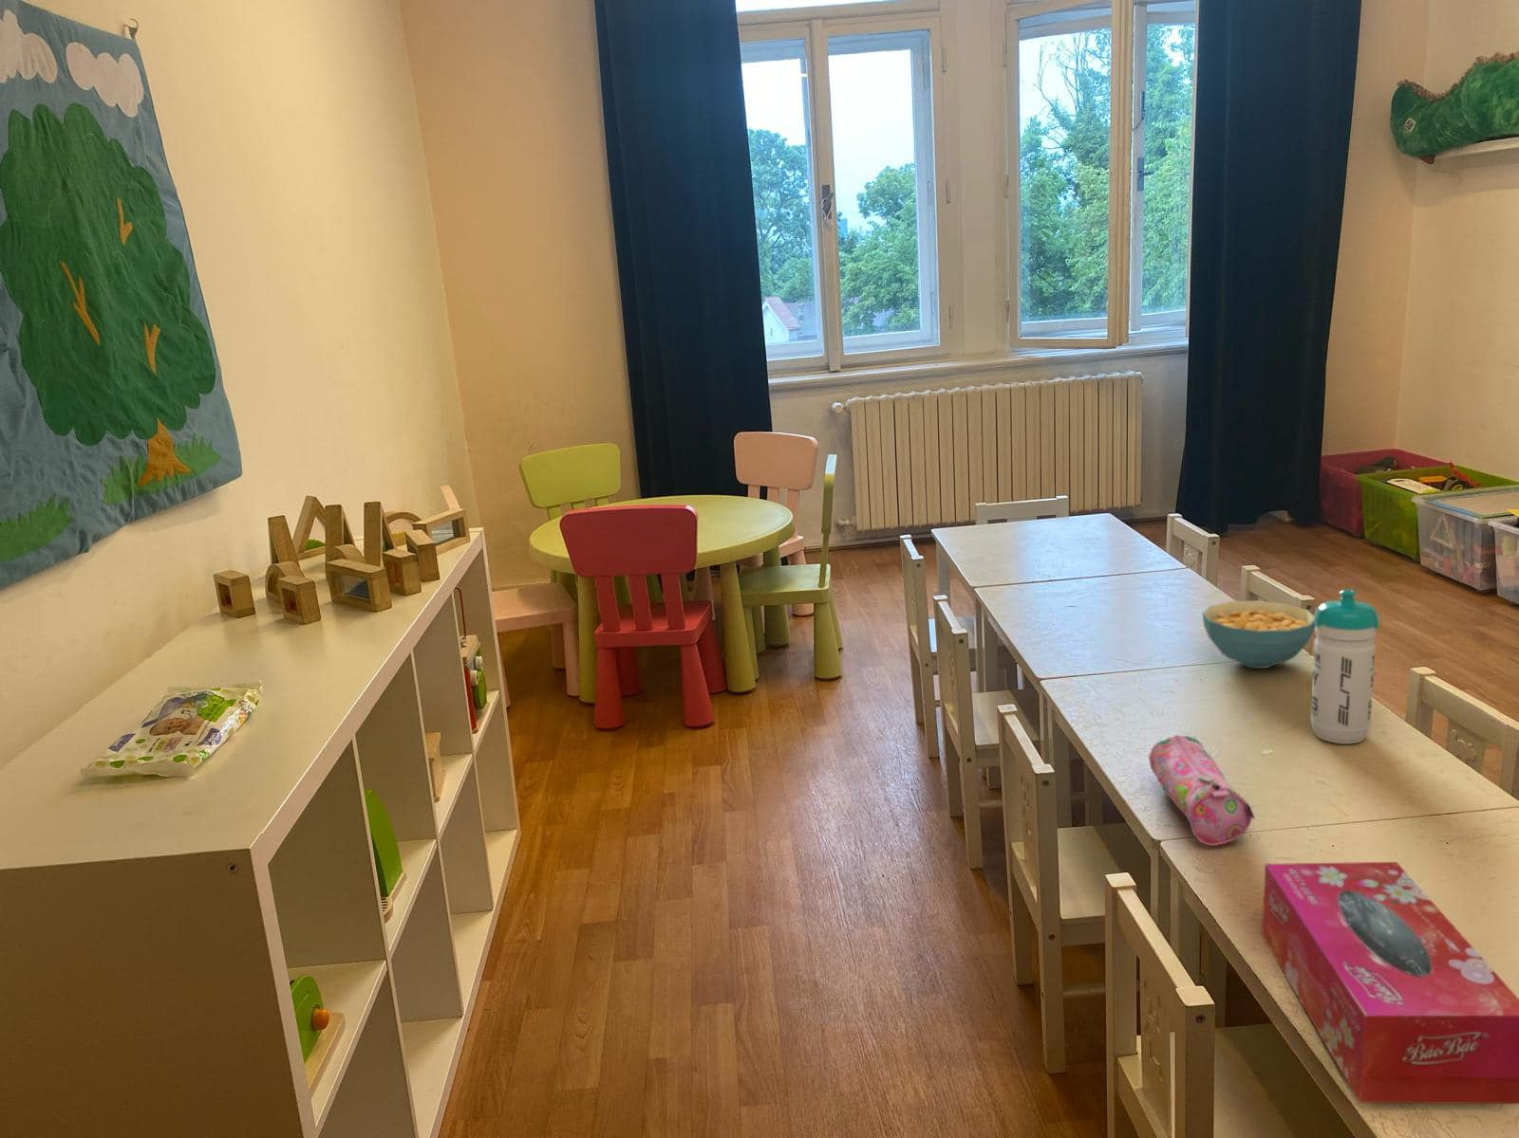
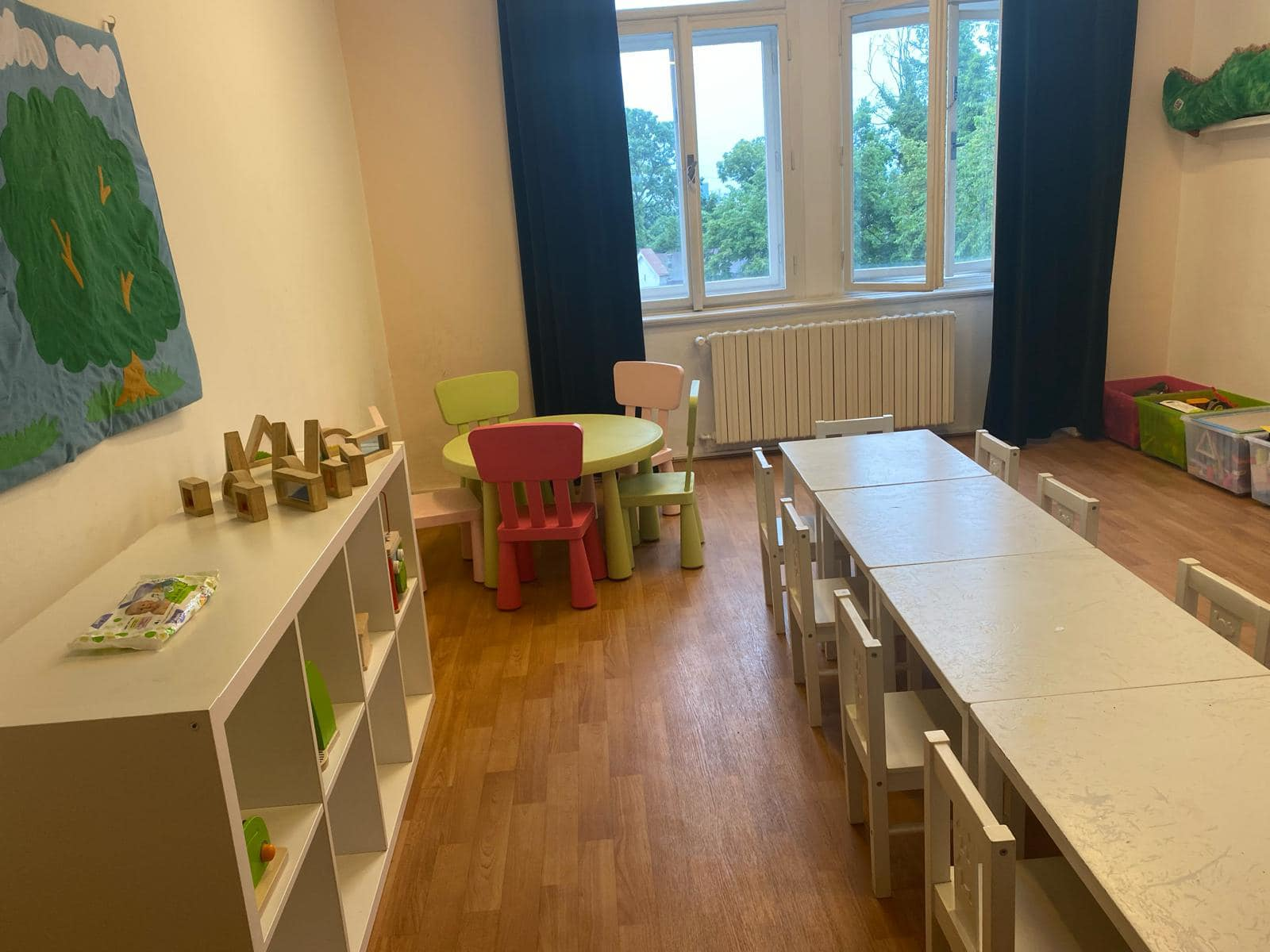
- water bottle [1310,589,1380,745]
- tissue box [1261,861,1519,1105]
- cereal bowl [1202,599,1316,669]
- pencil case [1148,734,1256,846]
